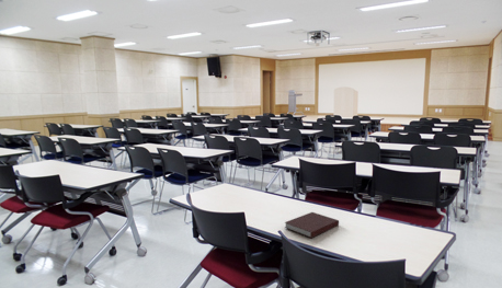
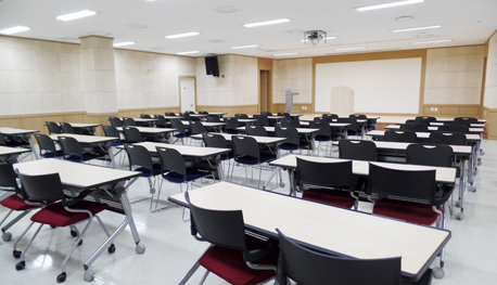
- notebook [284,211,340,239]
